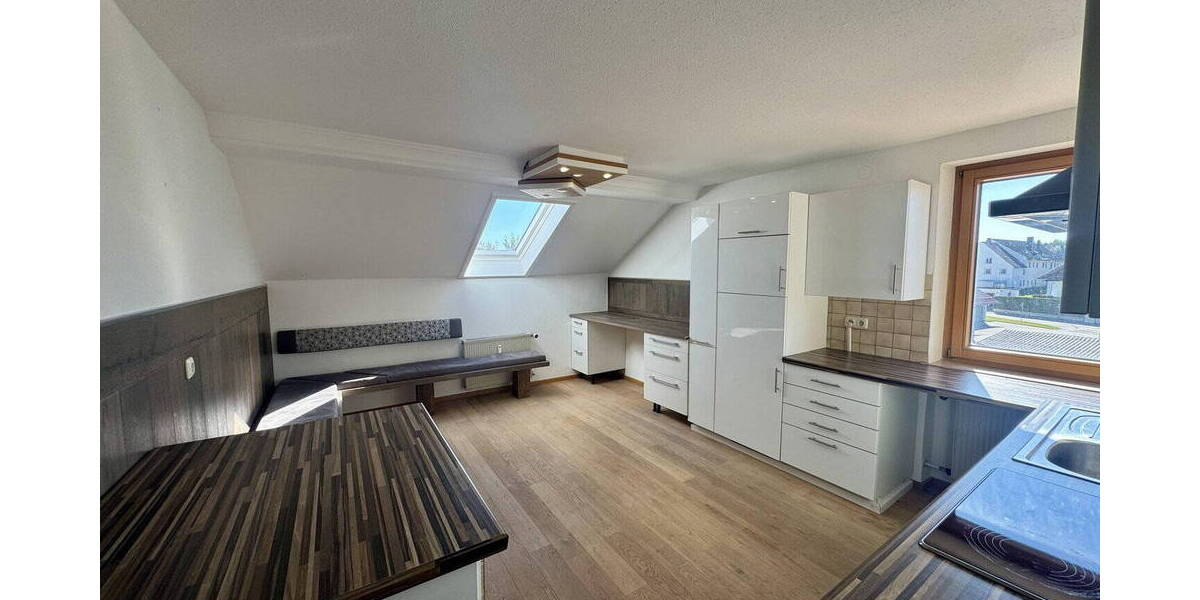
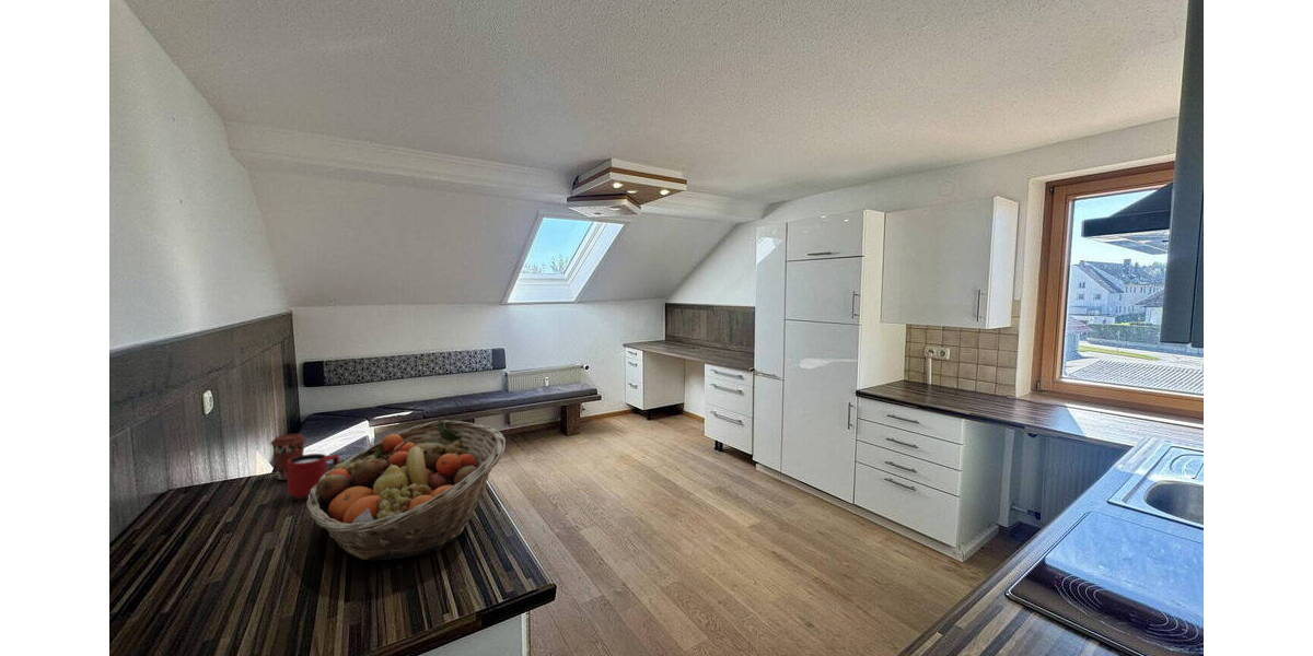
+ mug [287,453,340,501]
+ fruit basket [305,419,507,562]
+ coffee cup [269,433,307,481]
